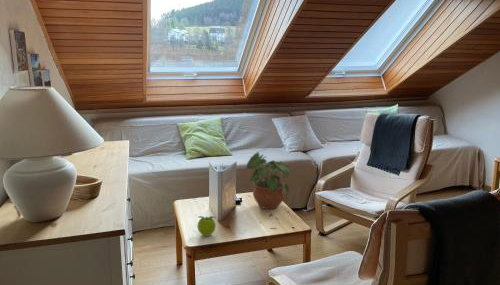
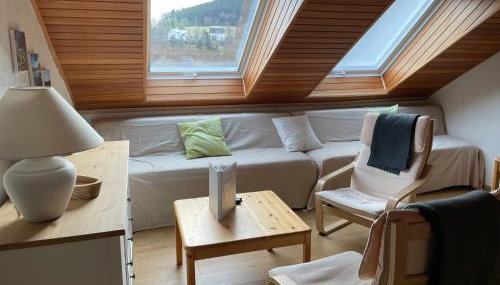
- fruit [196,215,217,237]
- potted plant [245,151,291,210]
